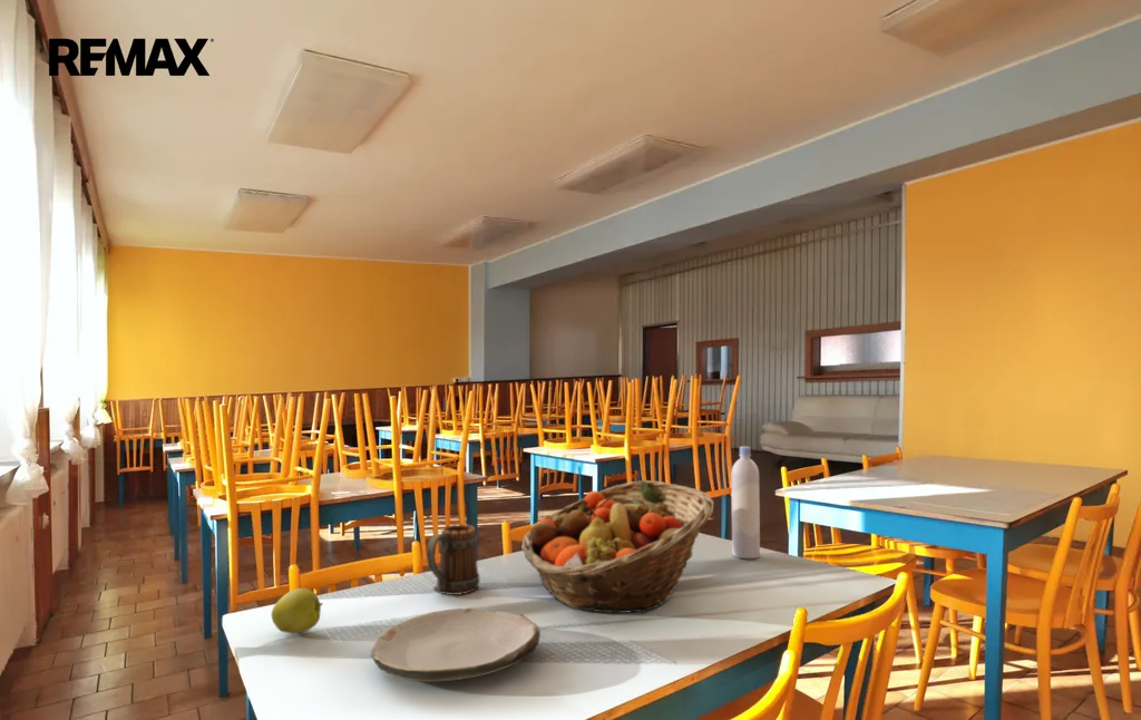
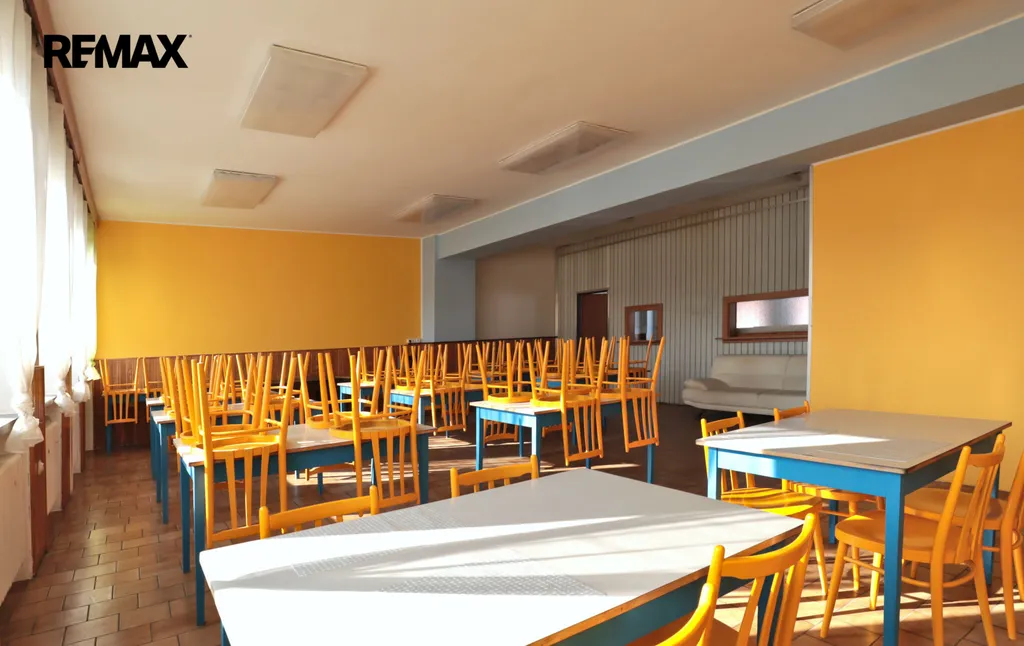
- mug [426,524,481,596]
- bottle [730,446,761,560]
- fruit basket [520,479,715,614]
- plate [370,607,542,682]
- apple [271,587,323,634]
